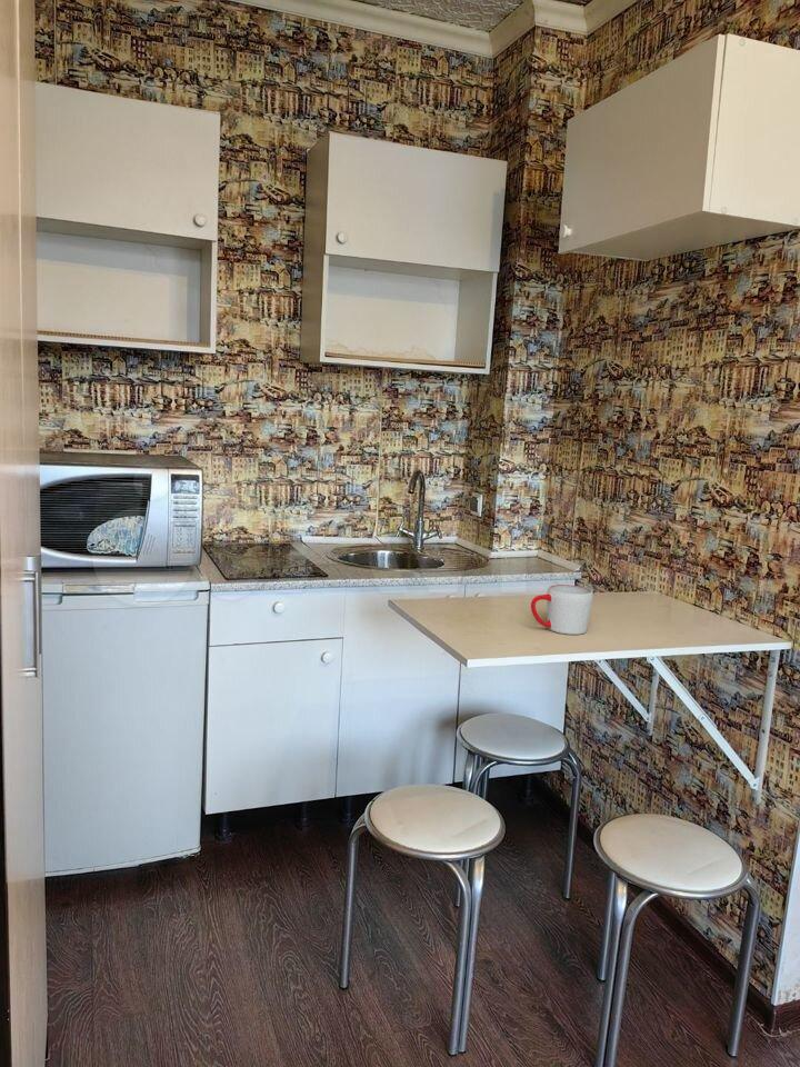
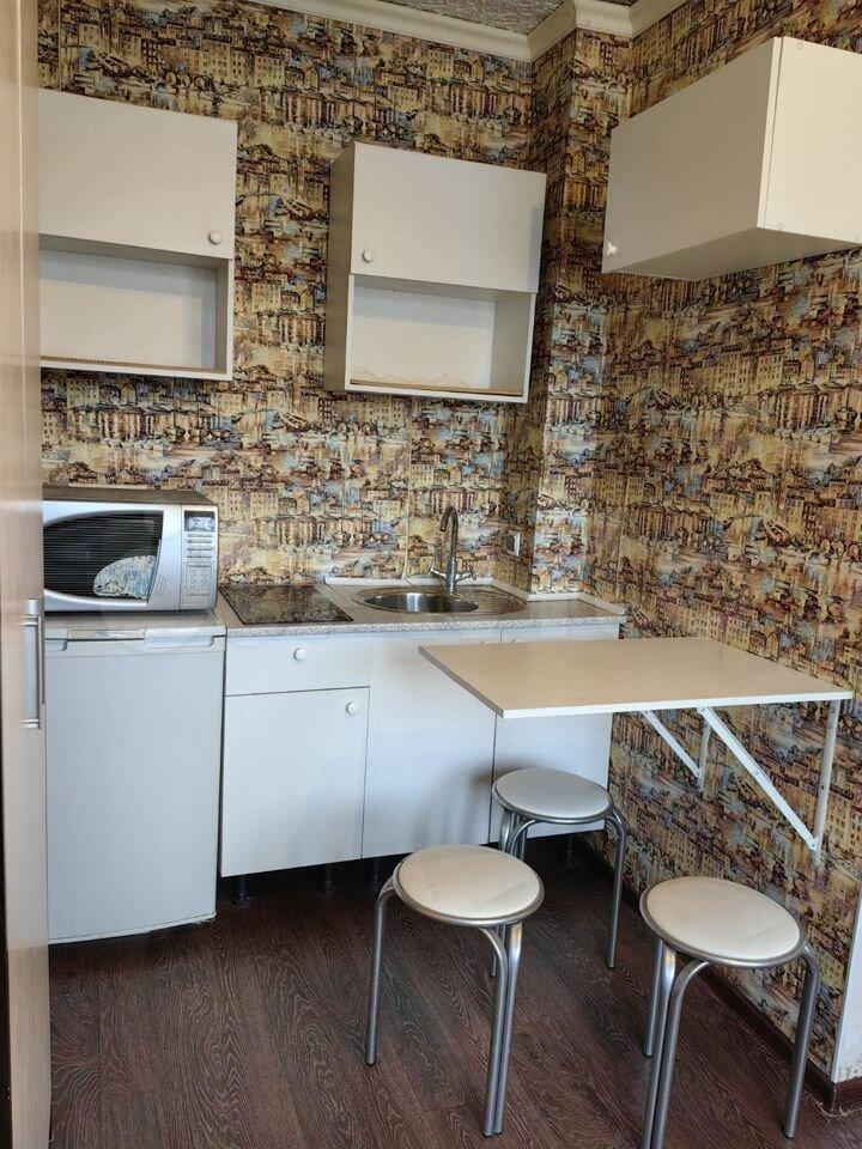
- mug [530,584,594,636]
